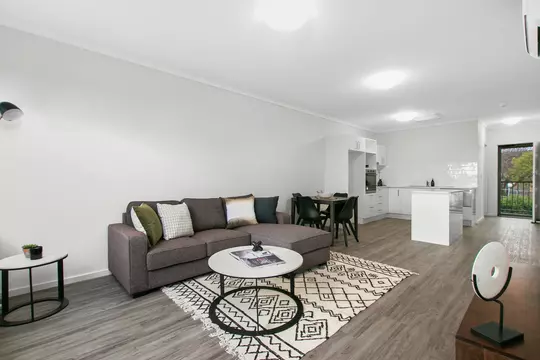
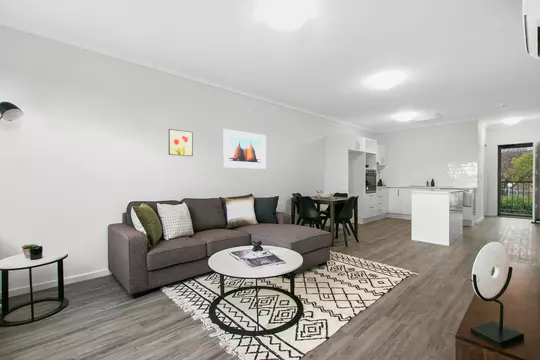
+ wall art [168,128,194,157]
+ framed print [222,128,267,170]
